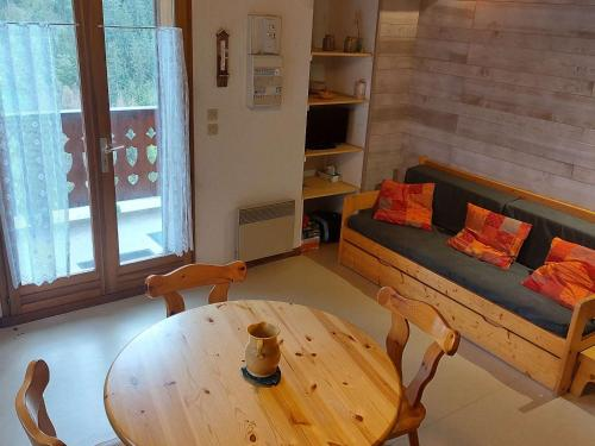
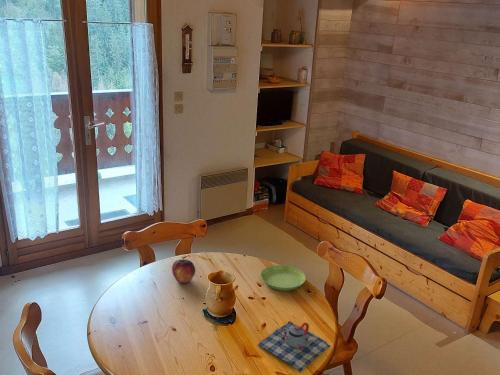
+ teapot [257,321,332,373]
+ fruit [171,258,196,284]
+ saucer [260,264,307,291]
